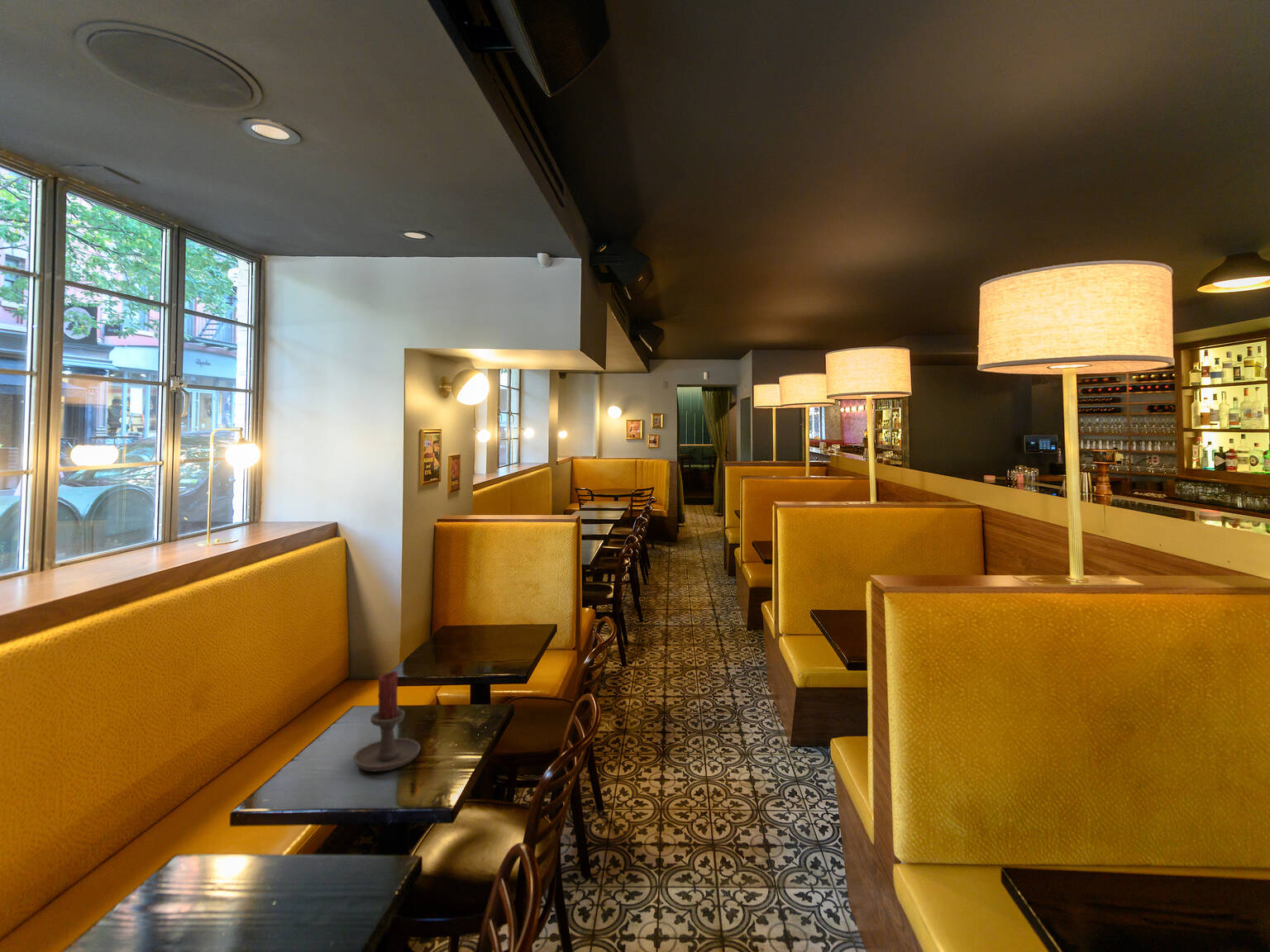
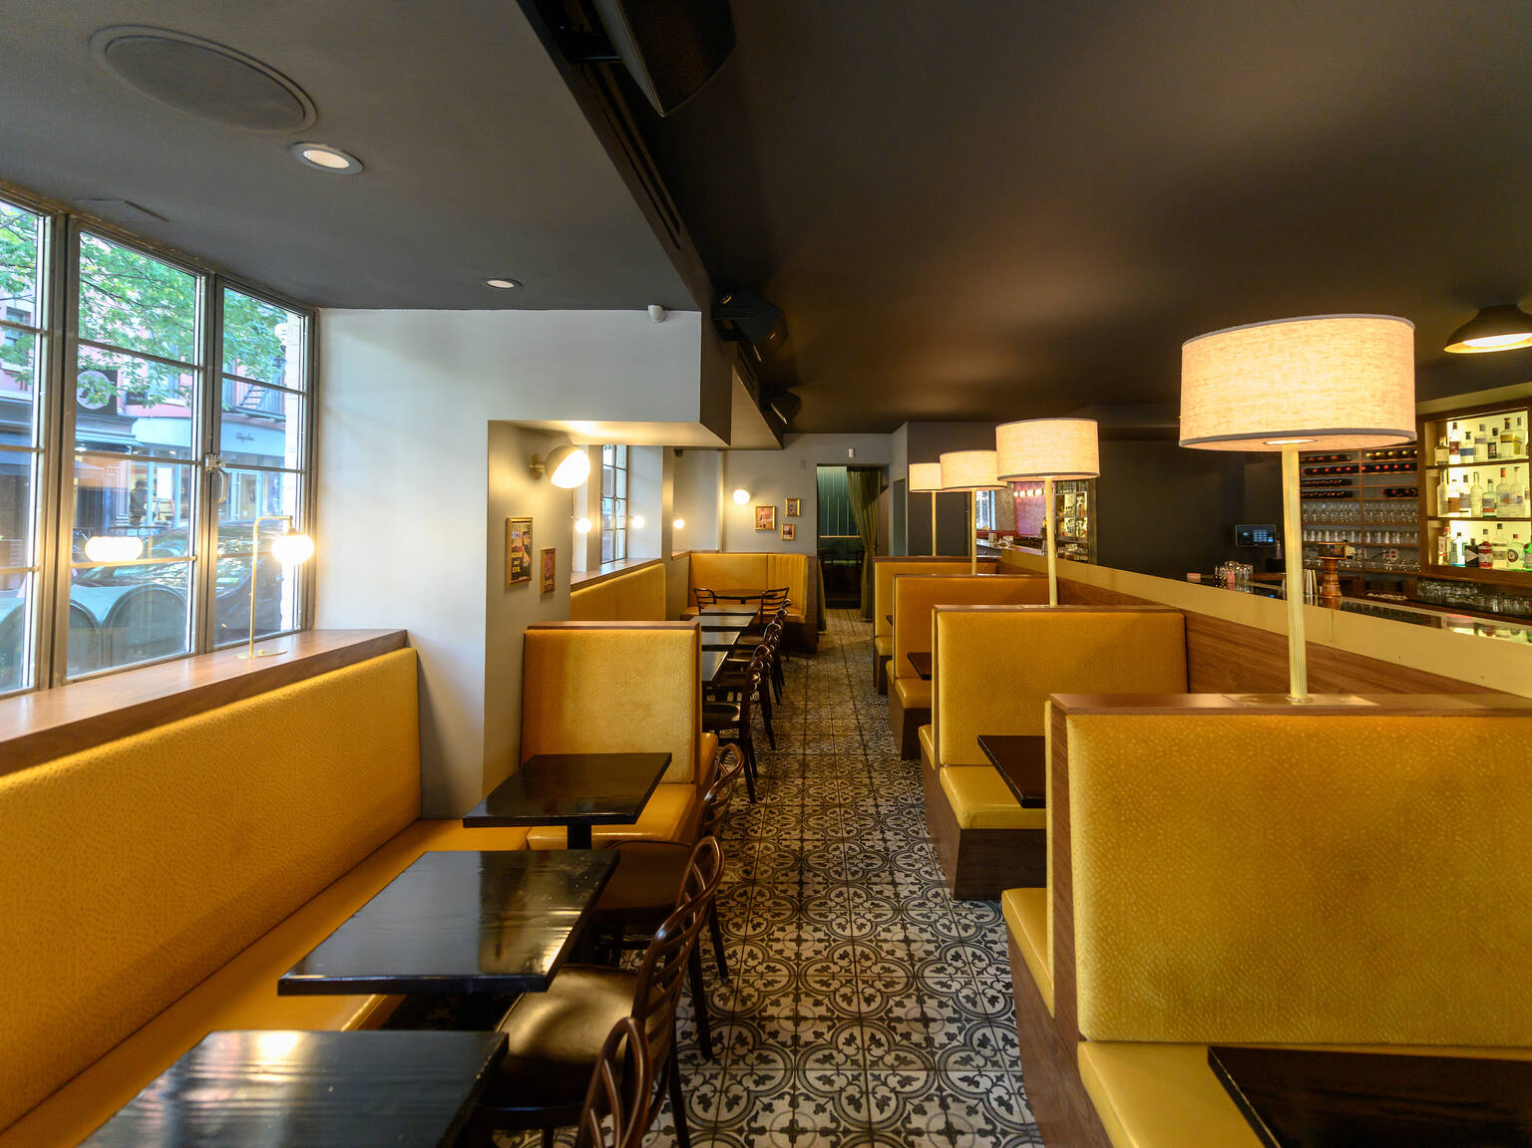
- candle holder [353,670,421,773]
